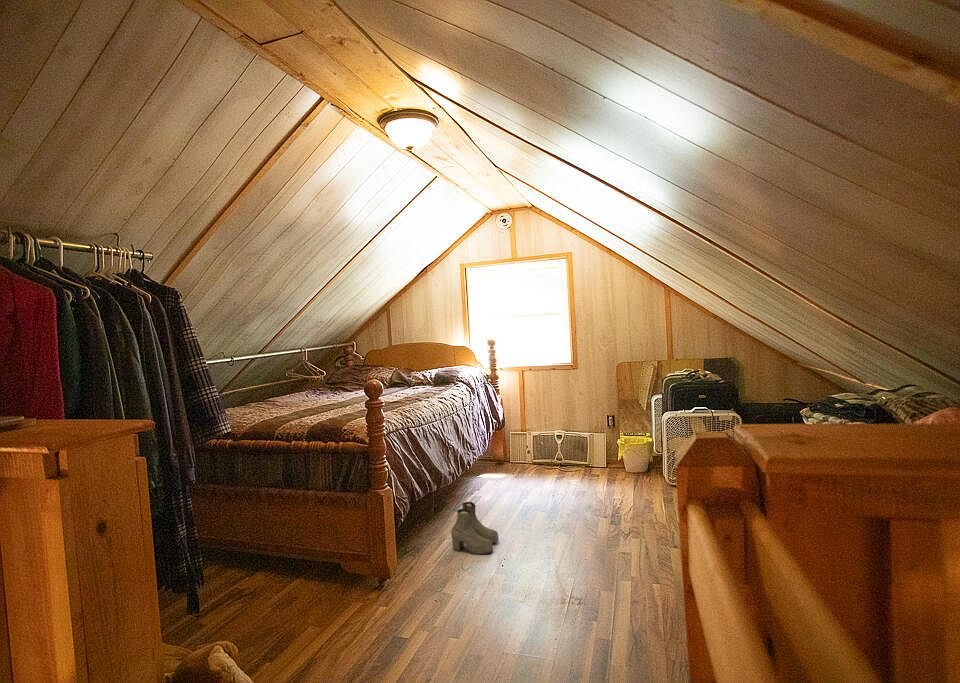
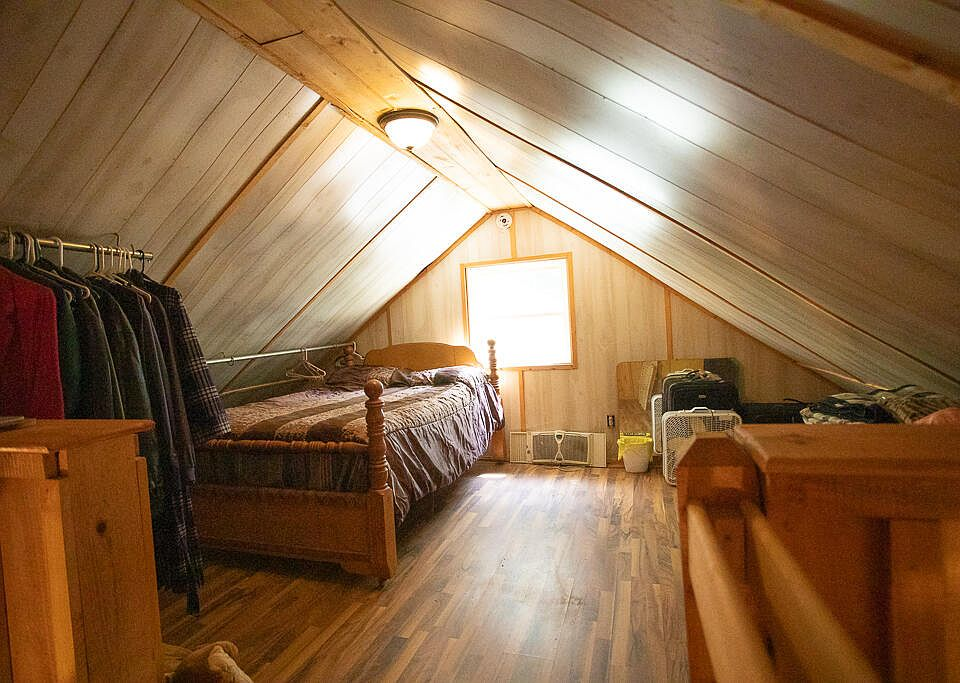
- boots [450,501,500,555]
